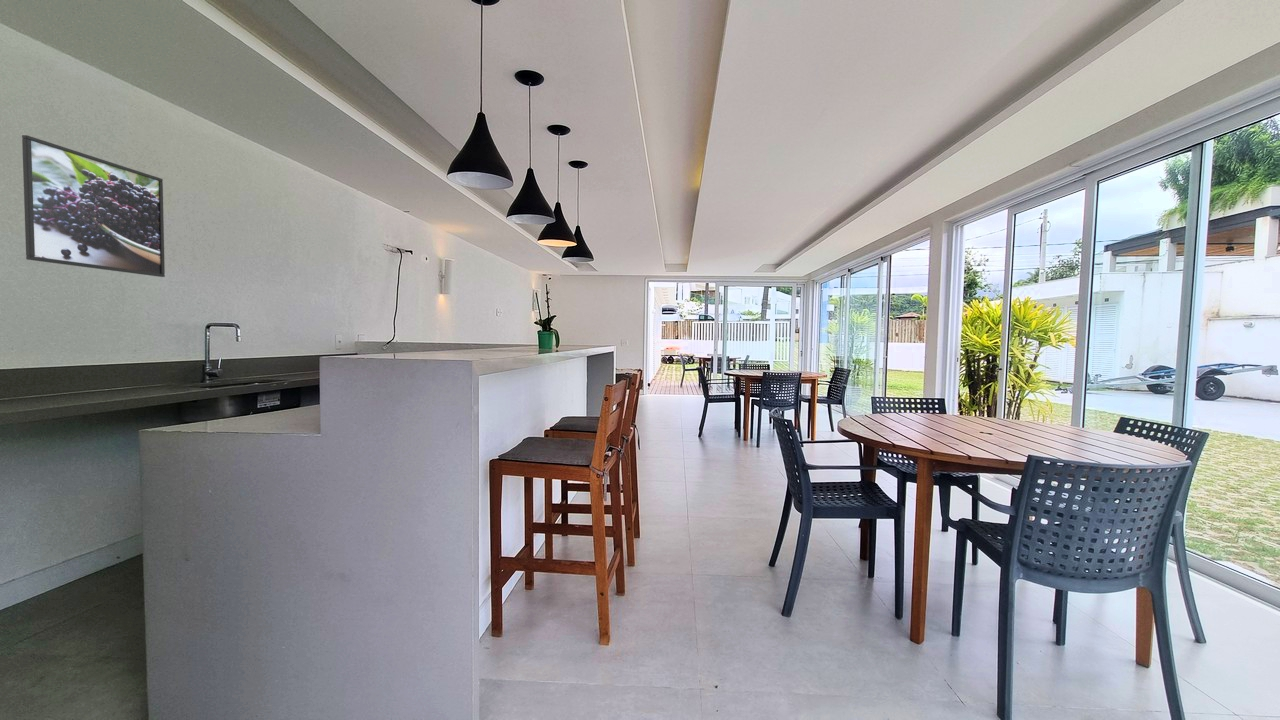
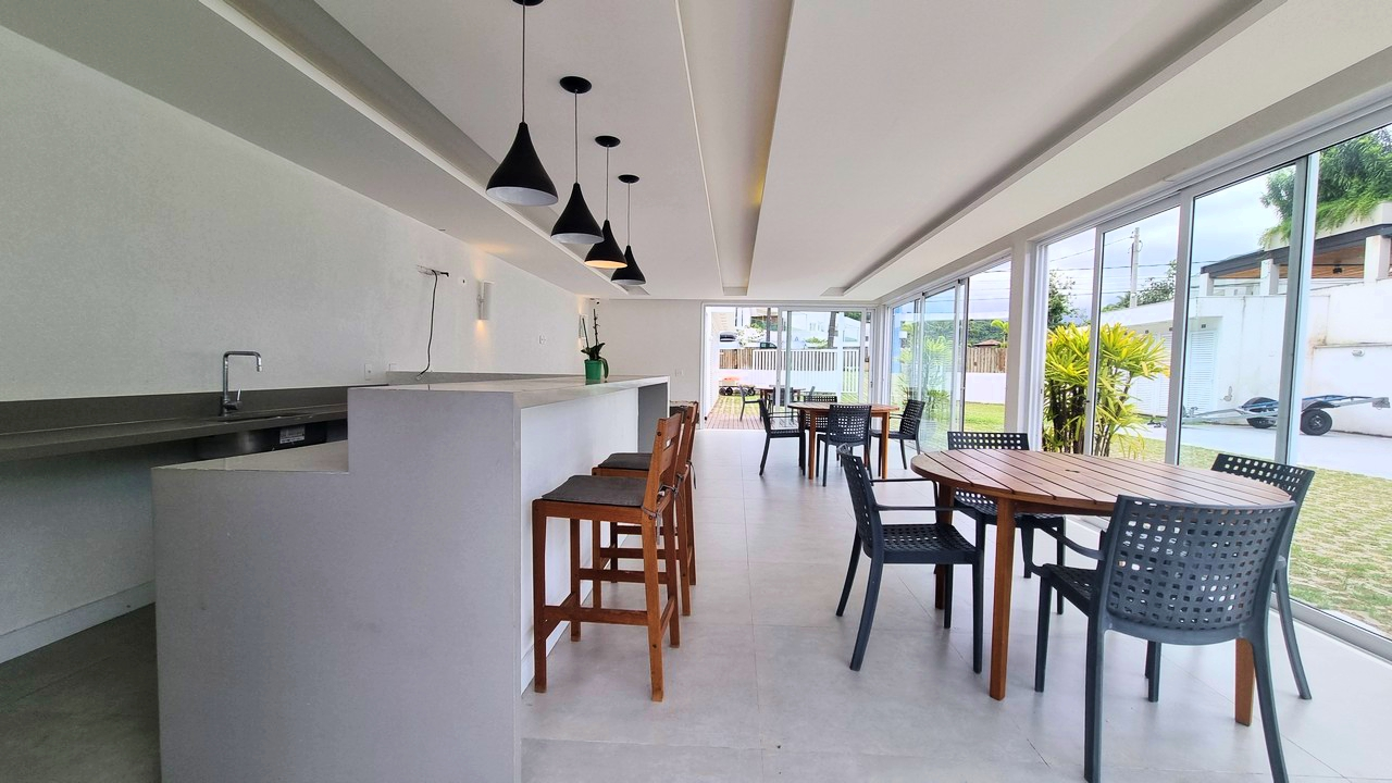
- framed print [21,134,166,278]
